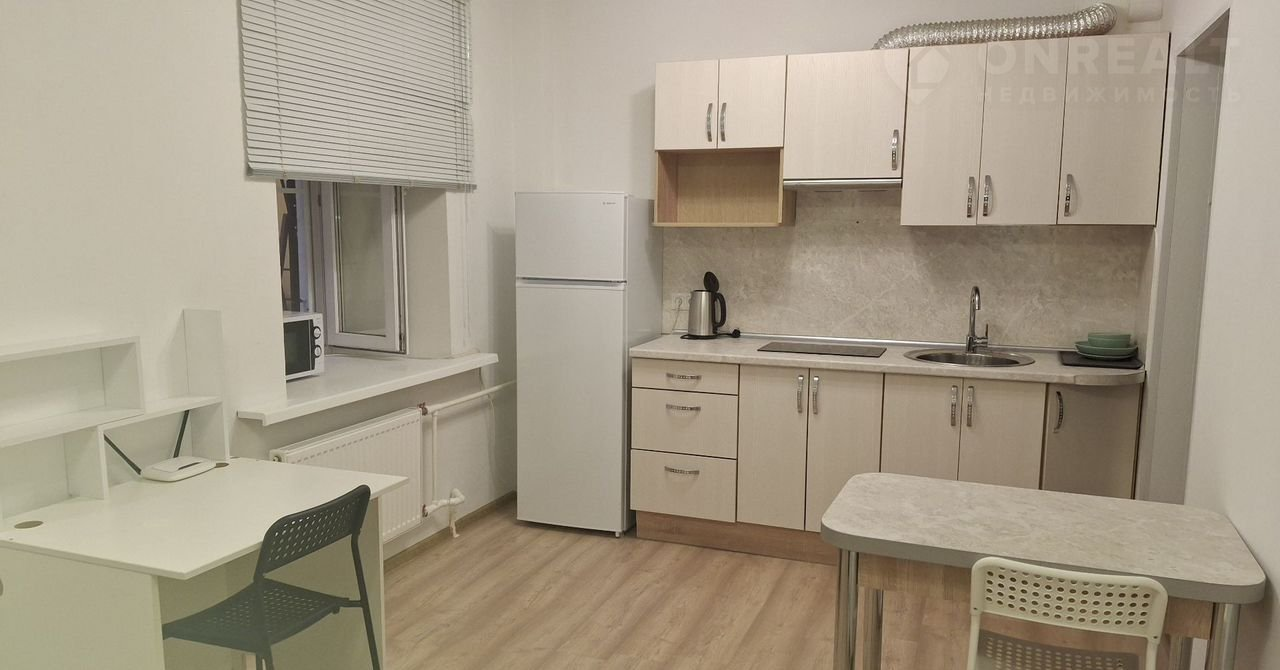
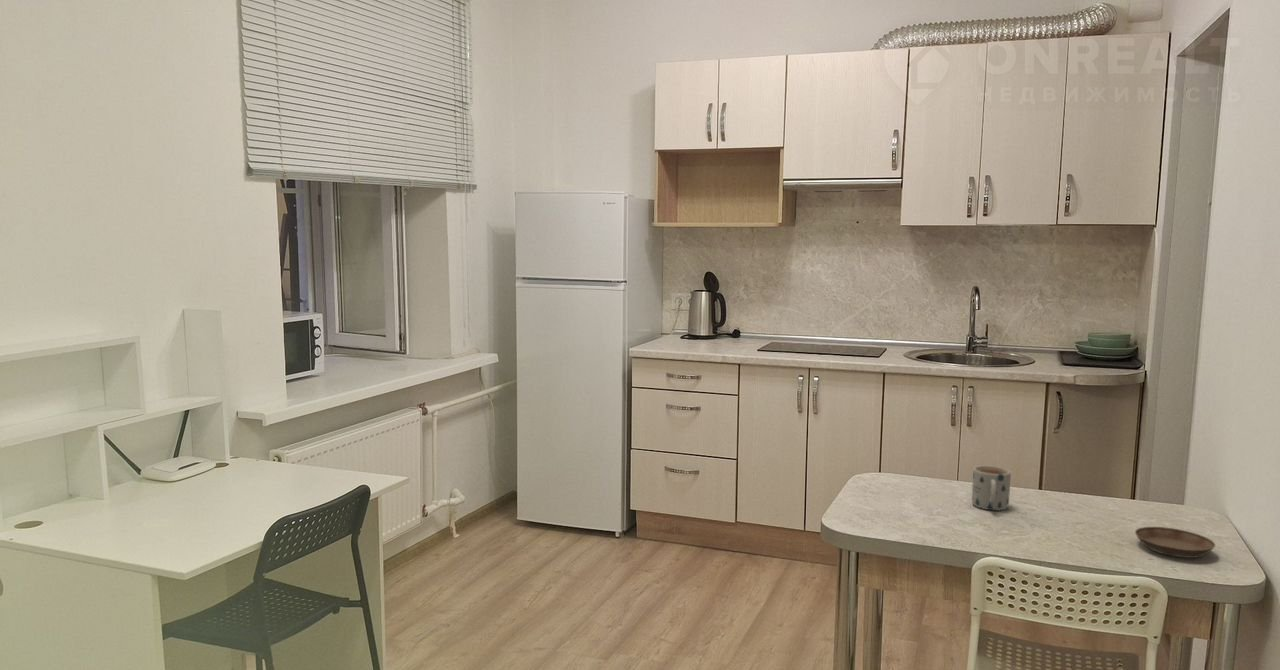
+ saucer [1134,526,1216,559]
+ mug [971,465,1012,511]
